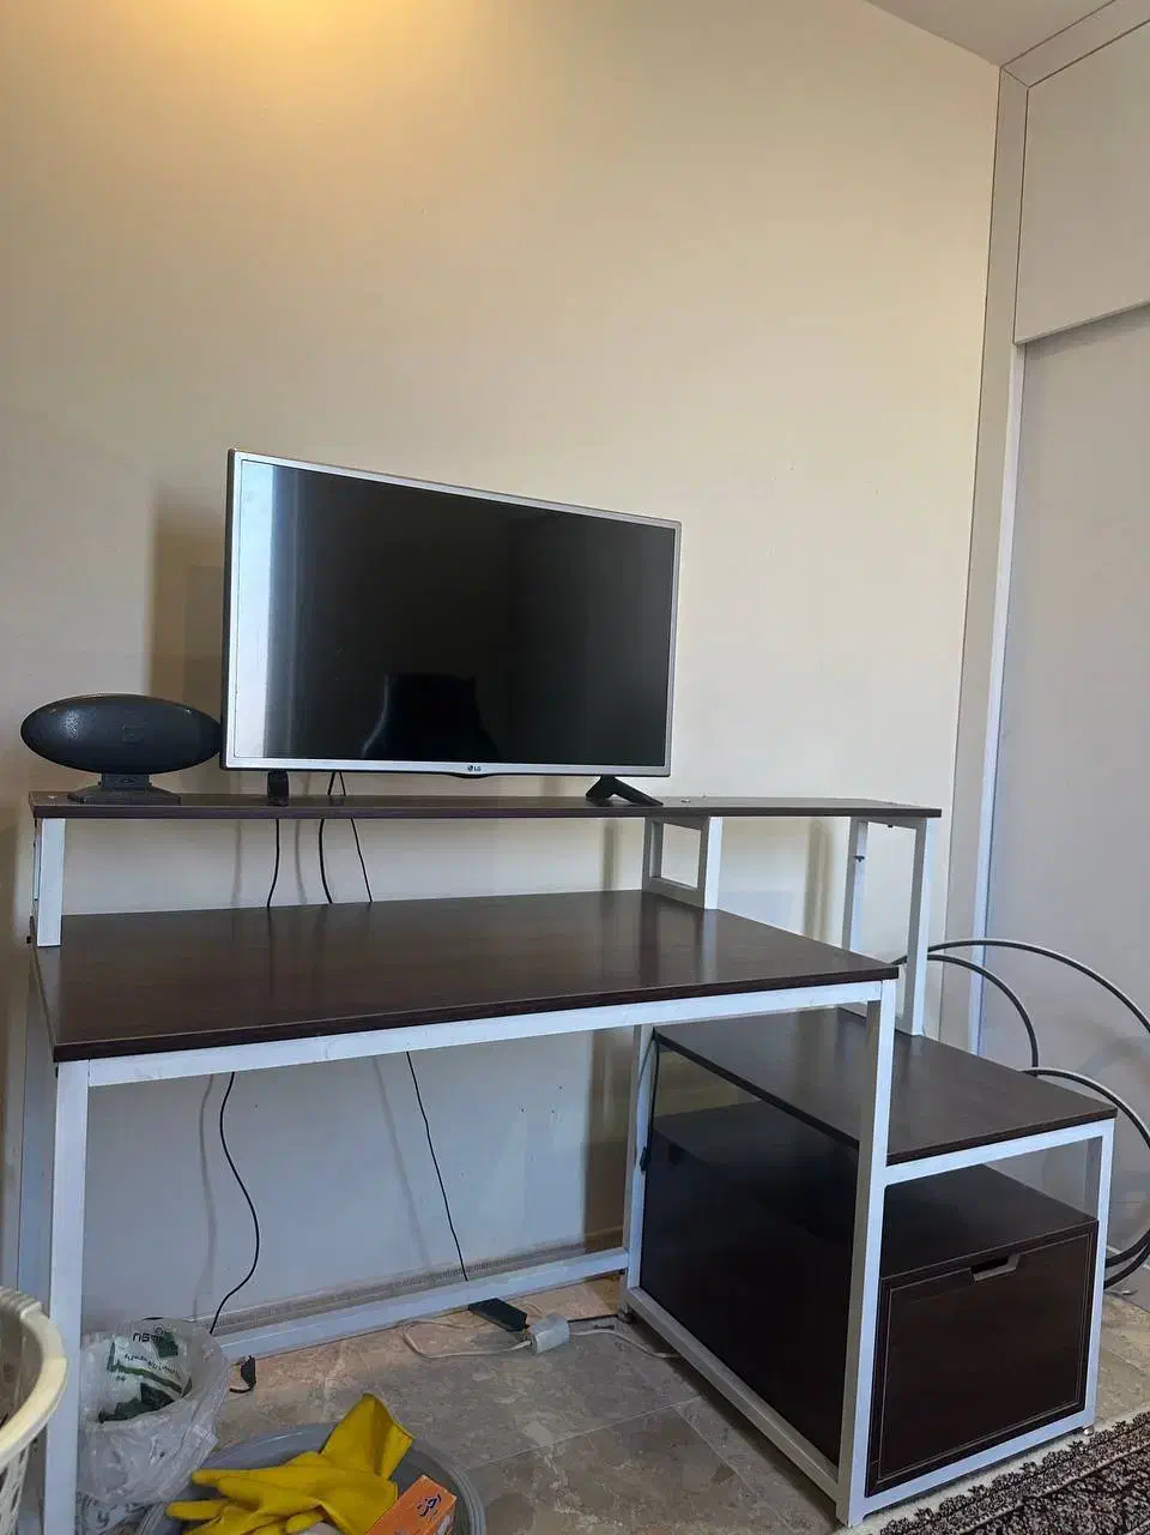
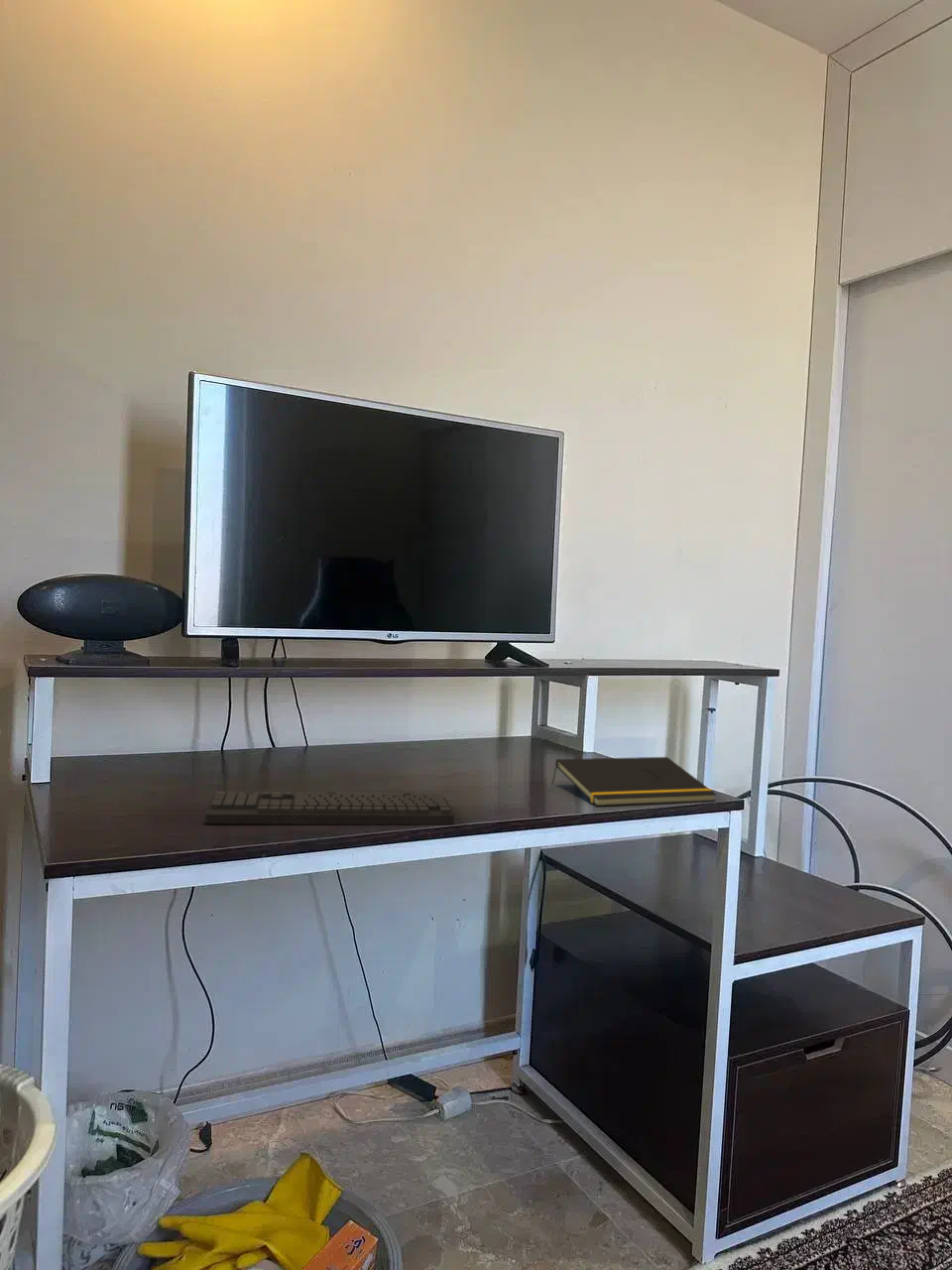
+ keyboard [203,791,455,826]
+ notepad [550,756,718,808]
